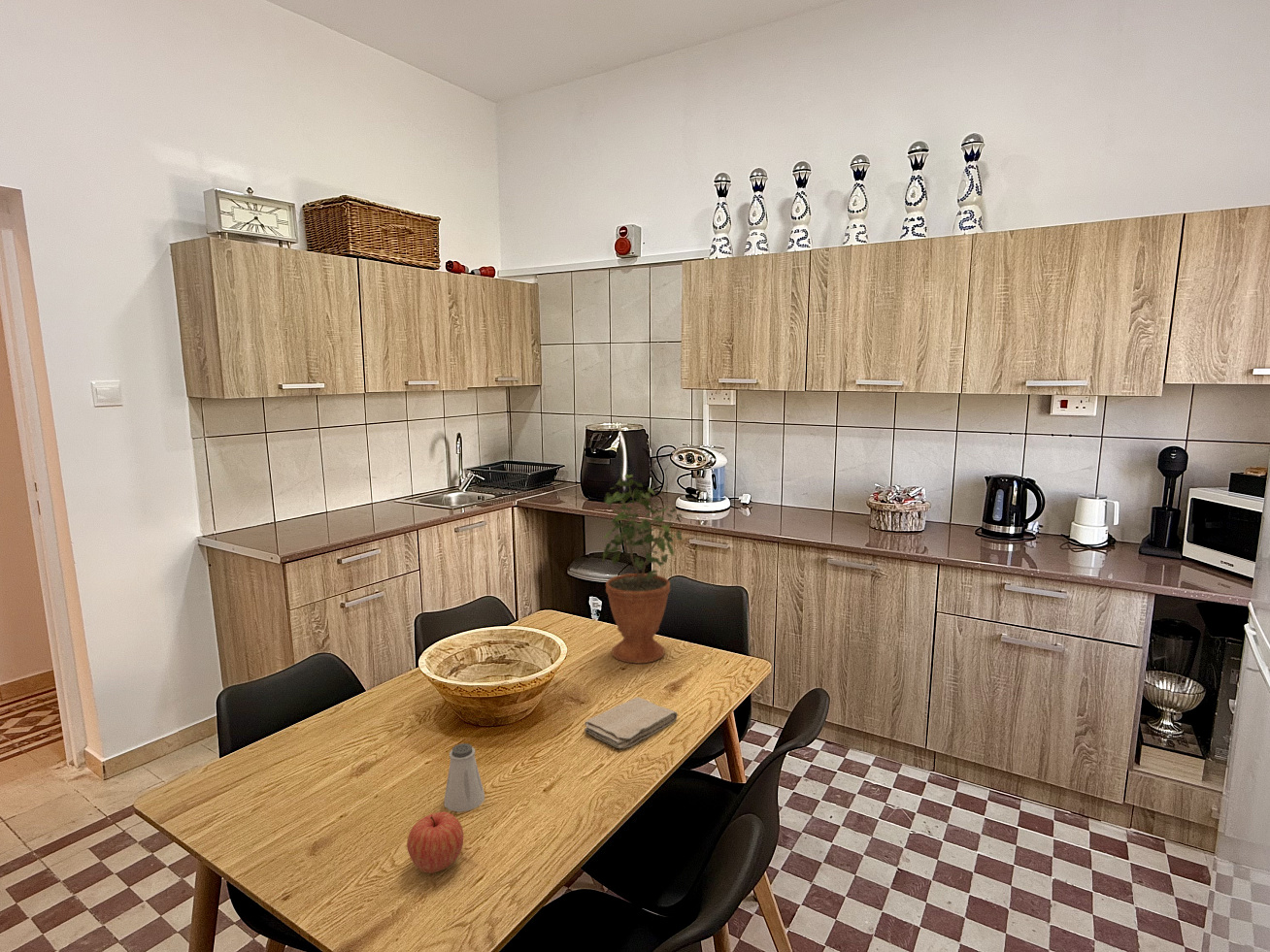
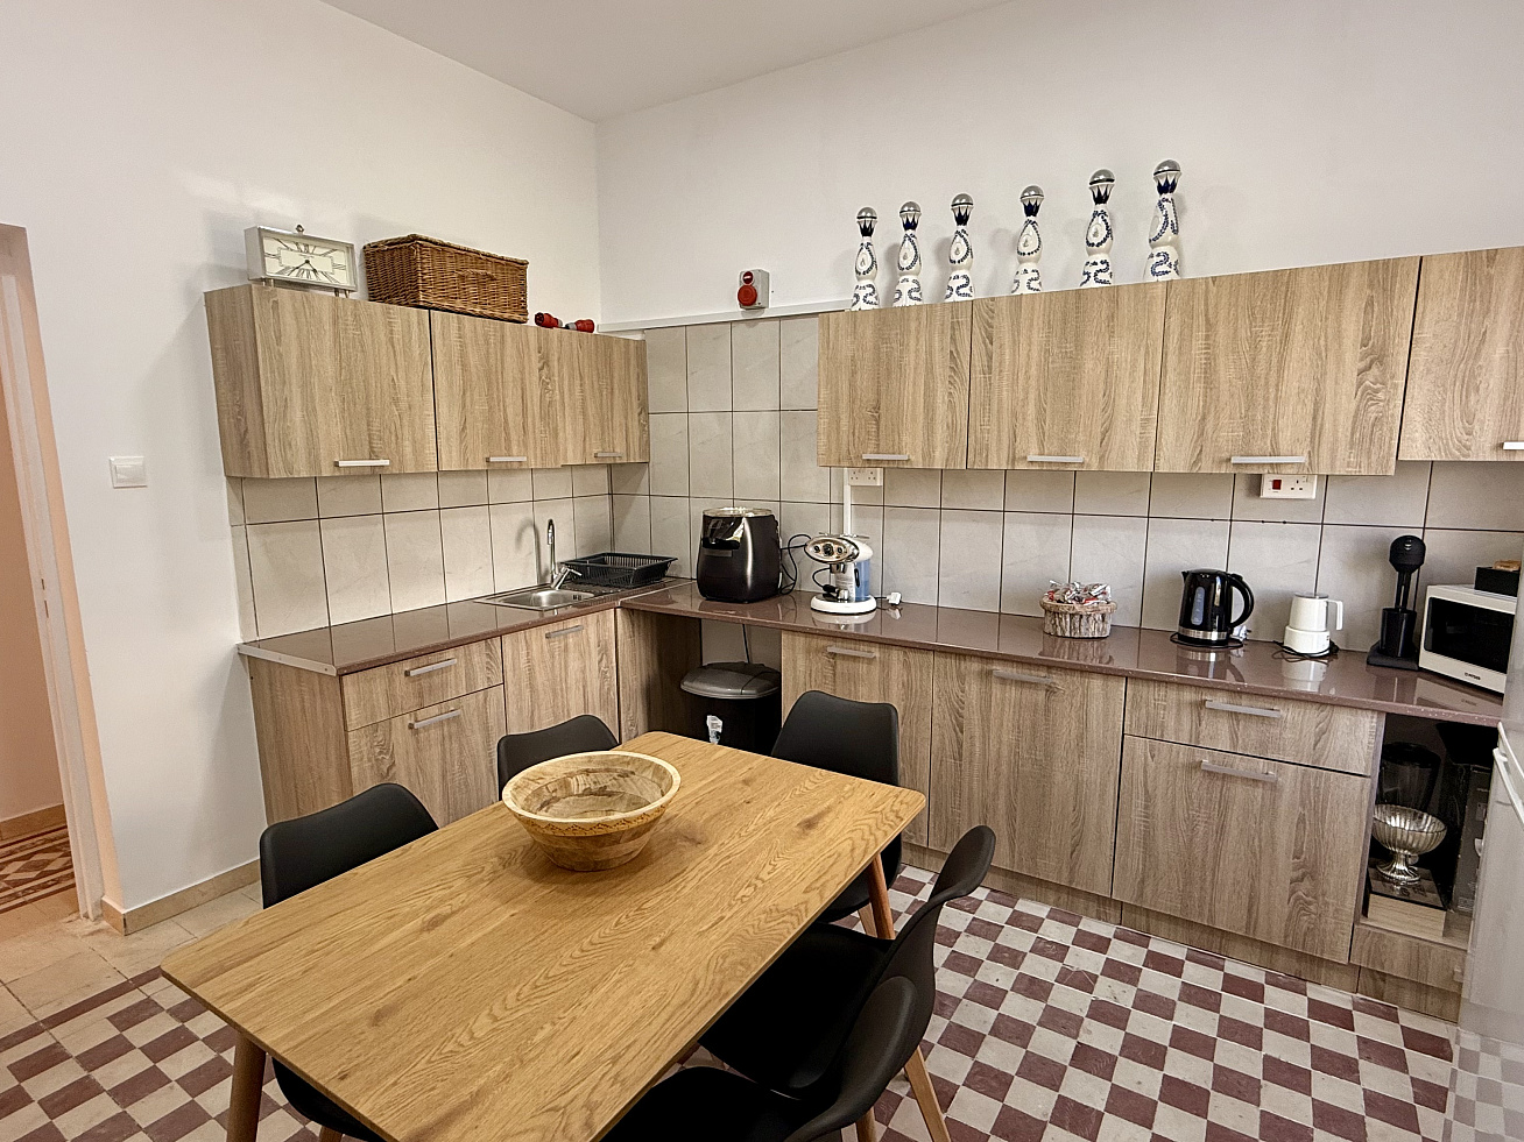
- apple [406,811,464,874]
- washcloth [584,697,679,749]
- saltshaker [443,742,485,813]
- potted plant [602,474,685,664]
